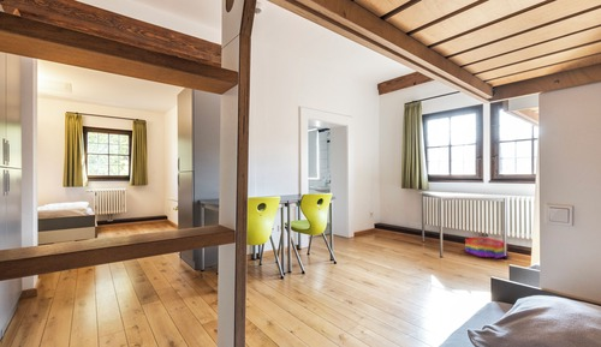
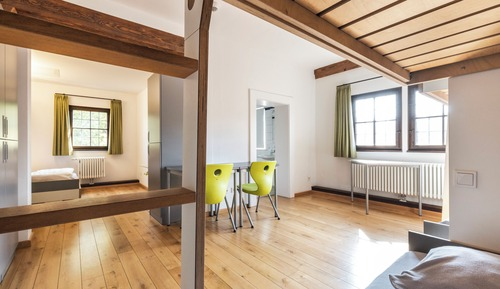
- storage bin [464,235,508,259]
